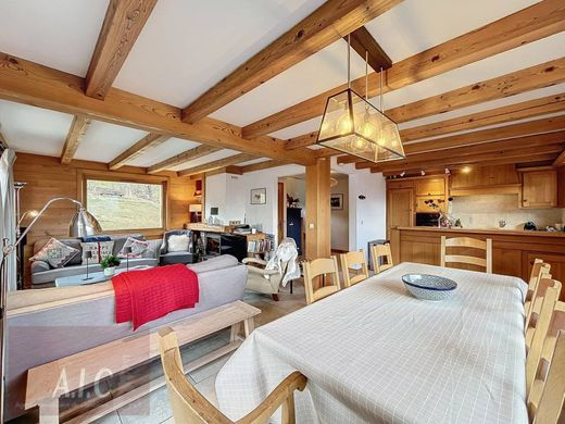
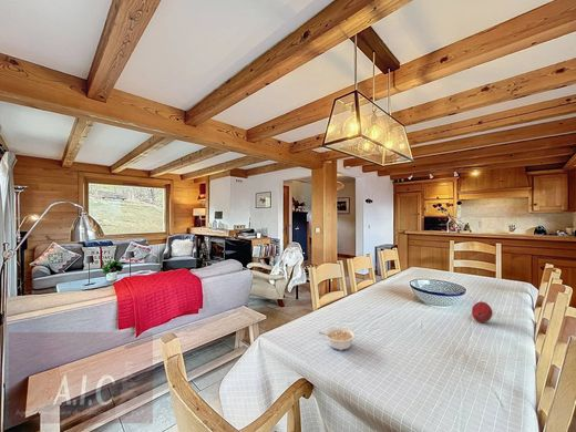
+ fruit [471,300,494,323]
+ legume [318,327,357,351]
